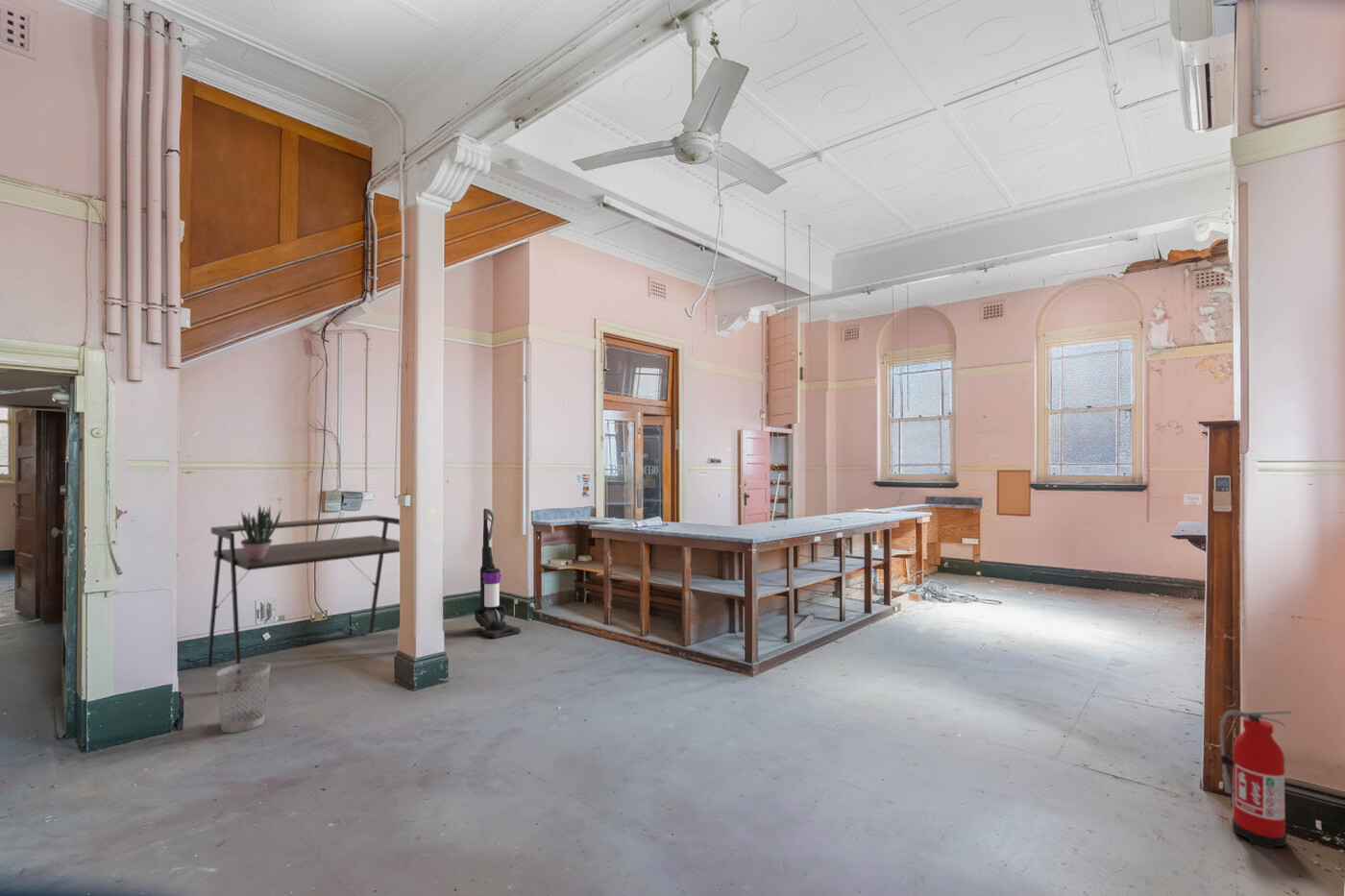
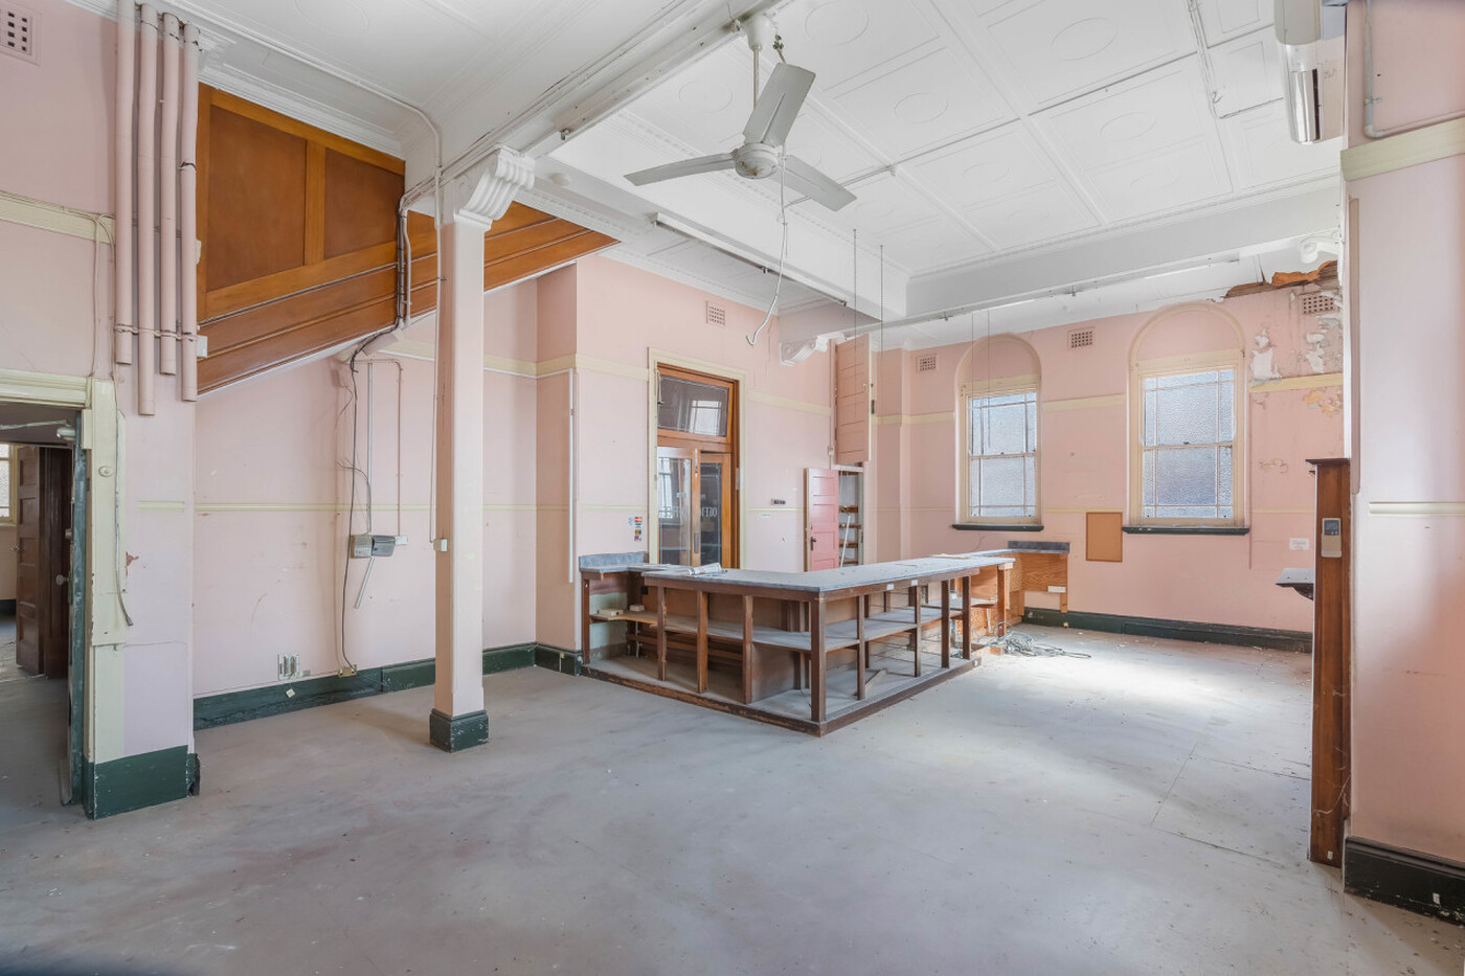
- wastebasket [215,661,271,734]
- fire extinguisher [1219,709,1292,849]
- vacuum cleaner [474,508,522,640]
- desk [206,515,401,691]
- potted plant [237,503,282,561]
